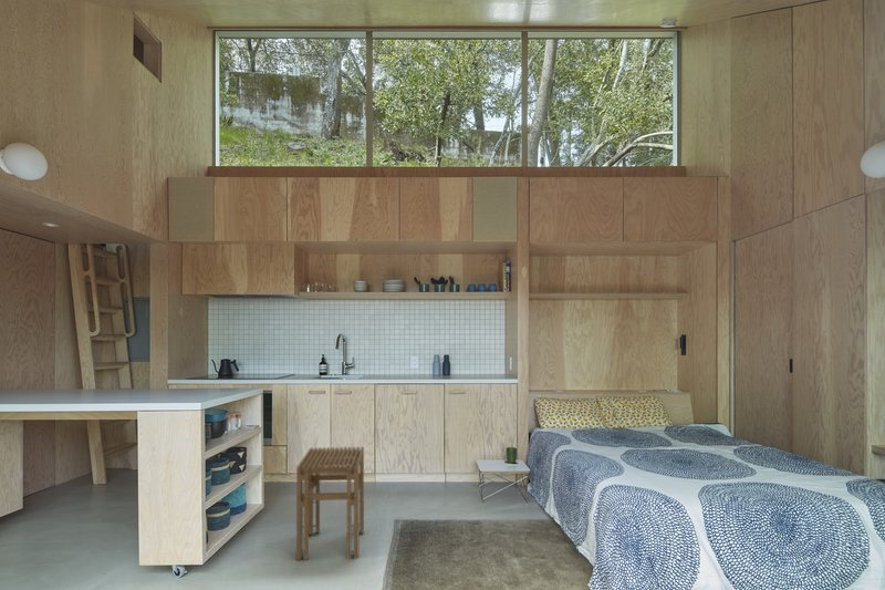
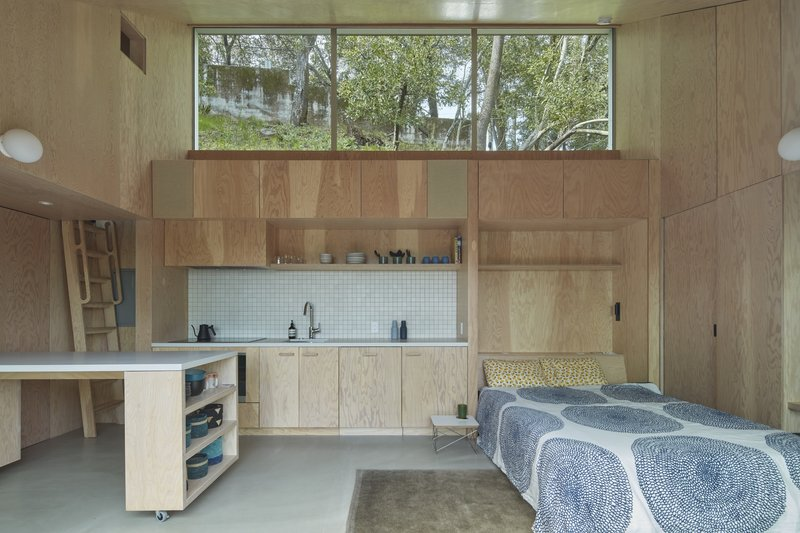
- stool [295,446,365,561]
